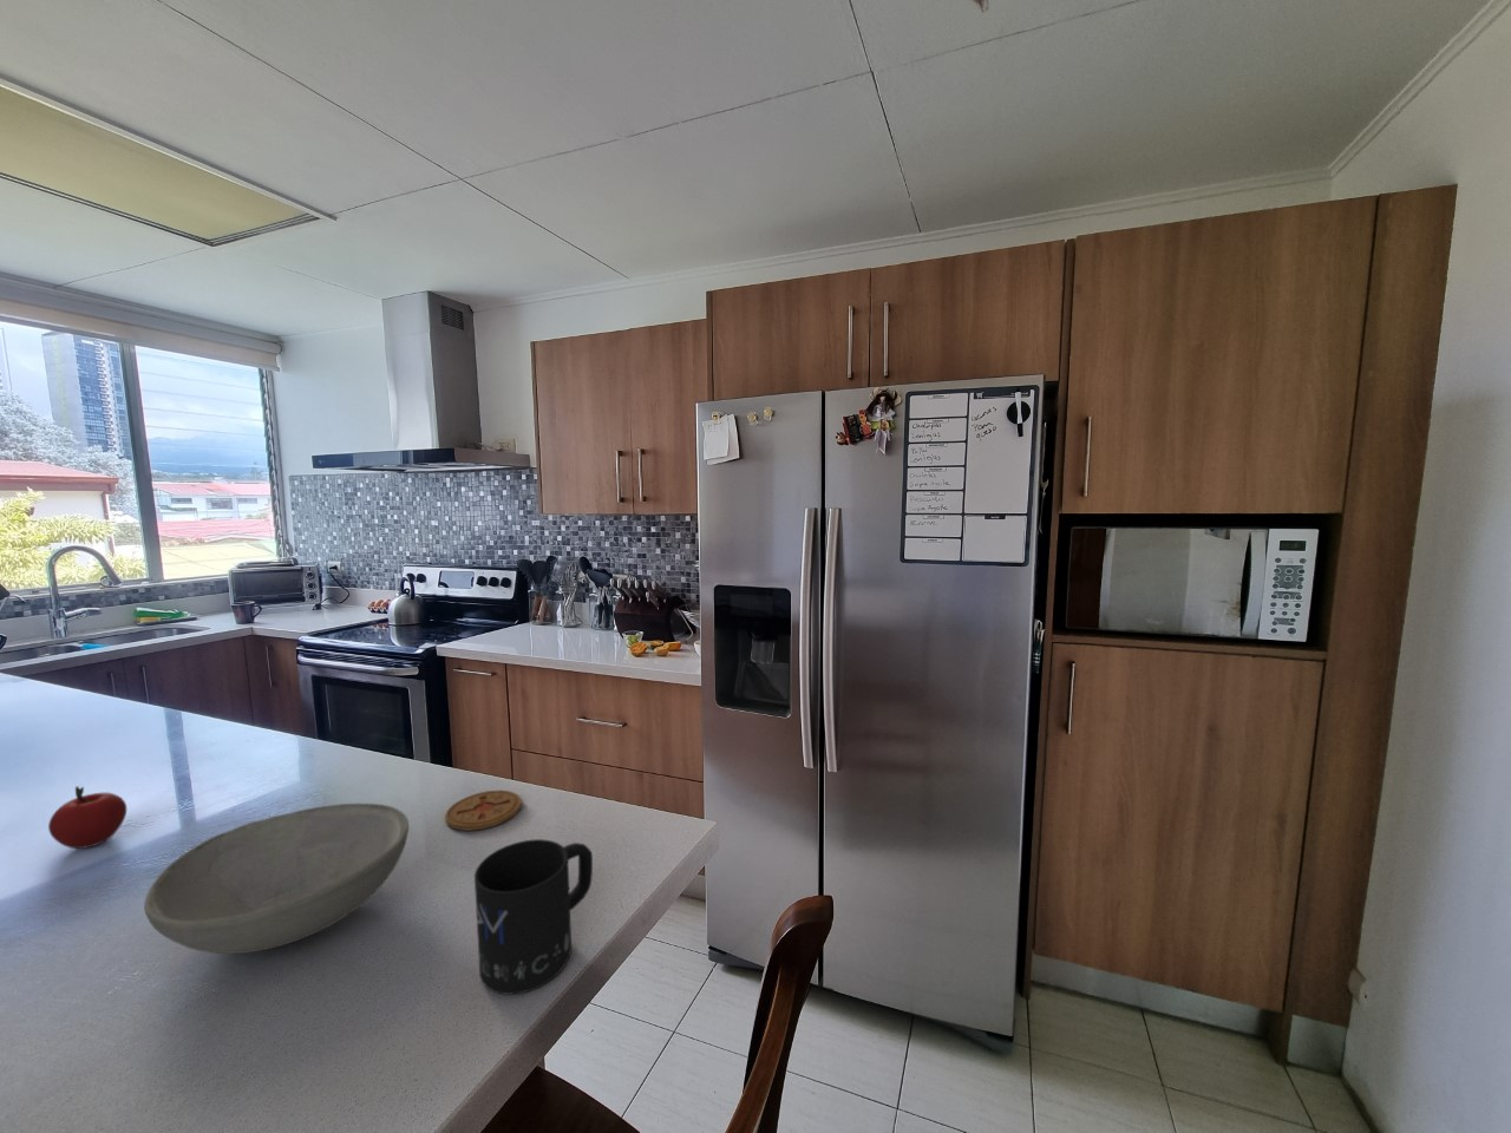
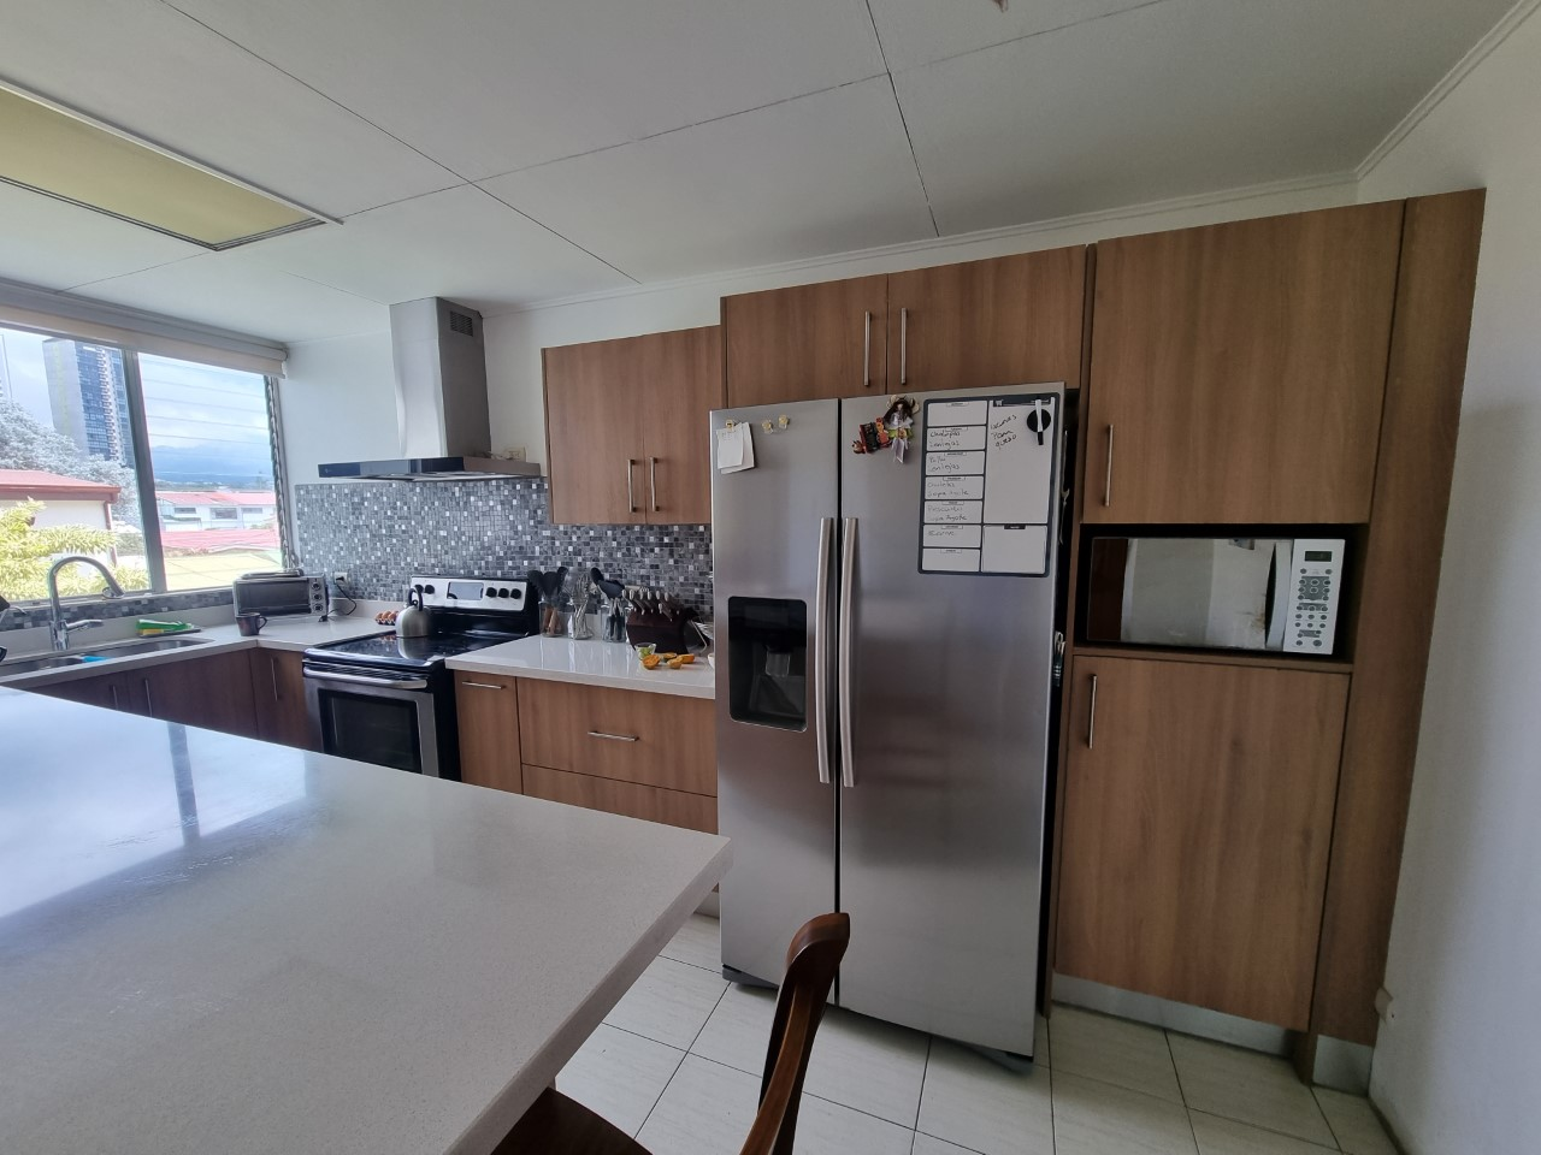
- apple [48,784,127,850]
- coaster [444,789,523,832]
- mug [474,838,594,996]
- bowl [143,802,409,954]
